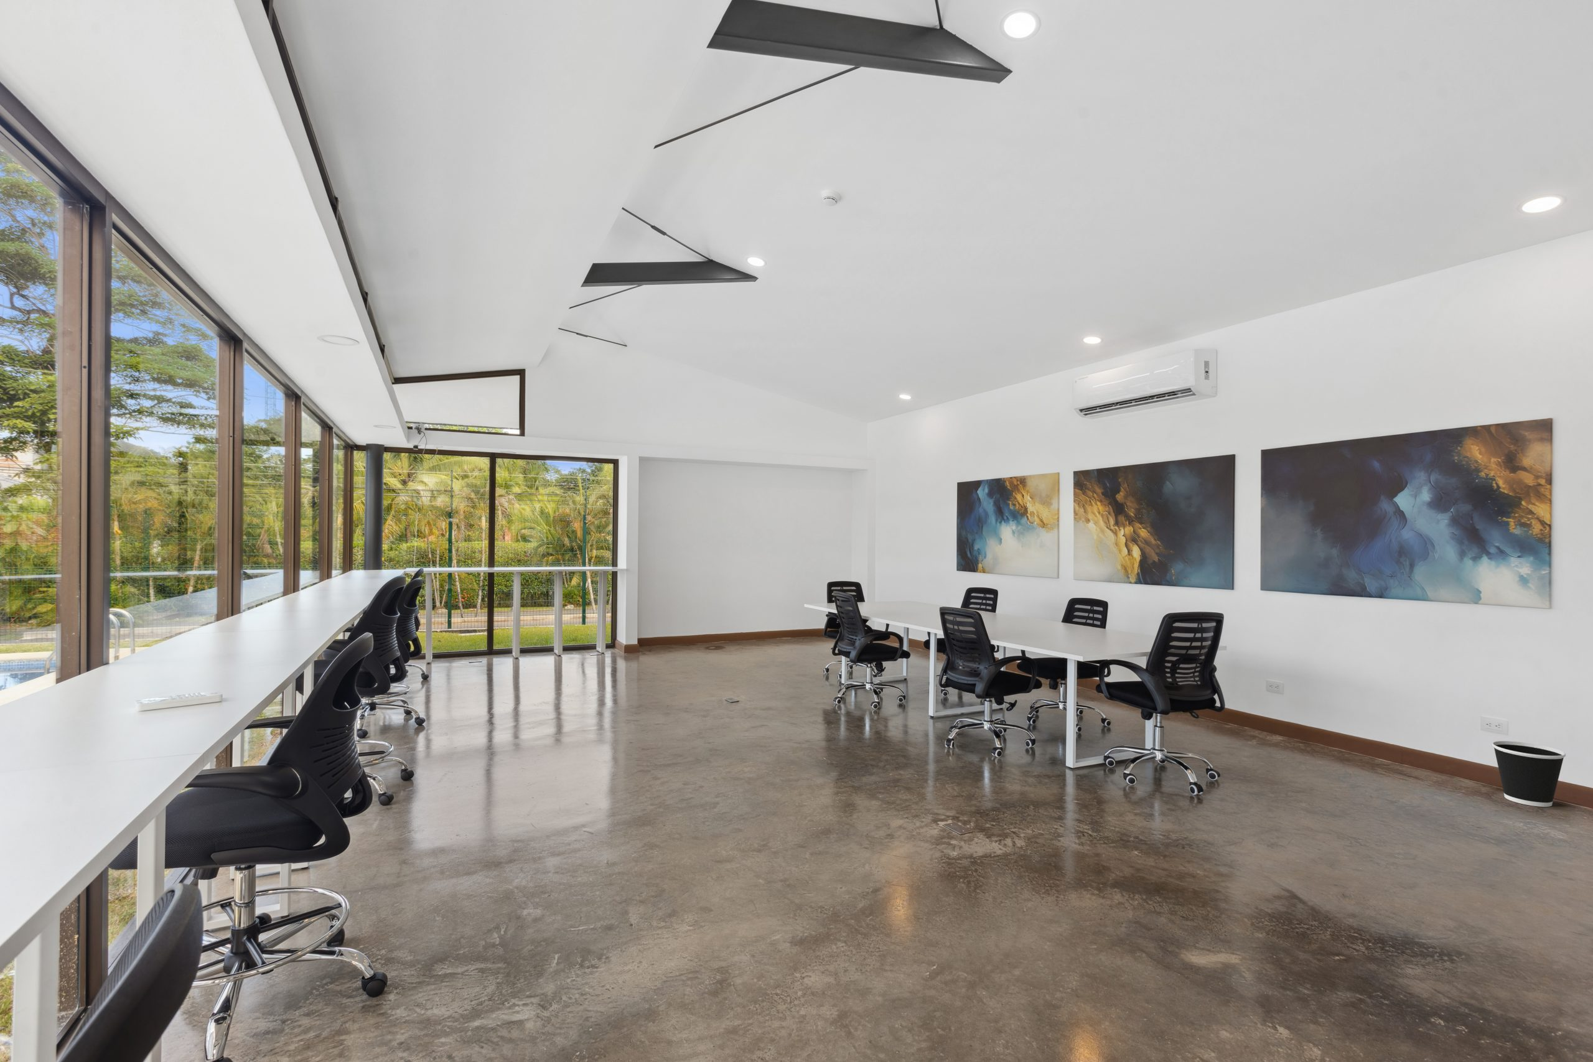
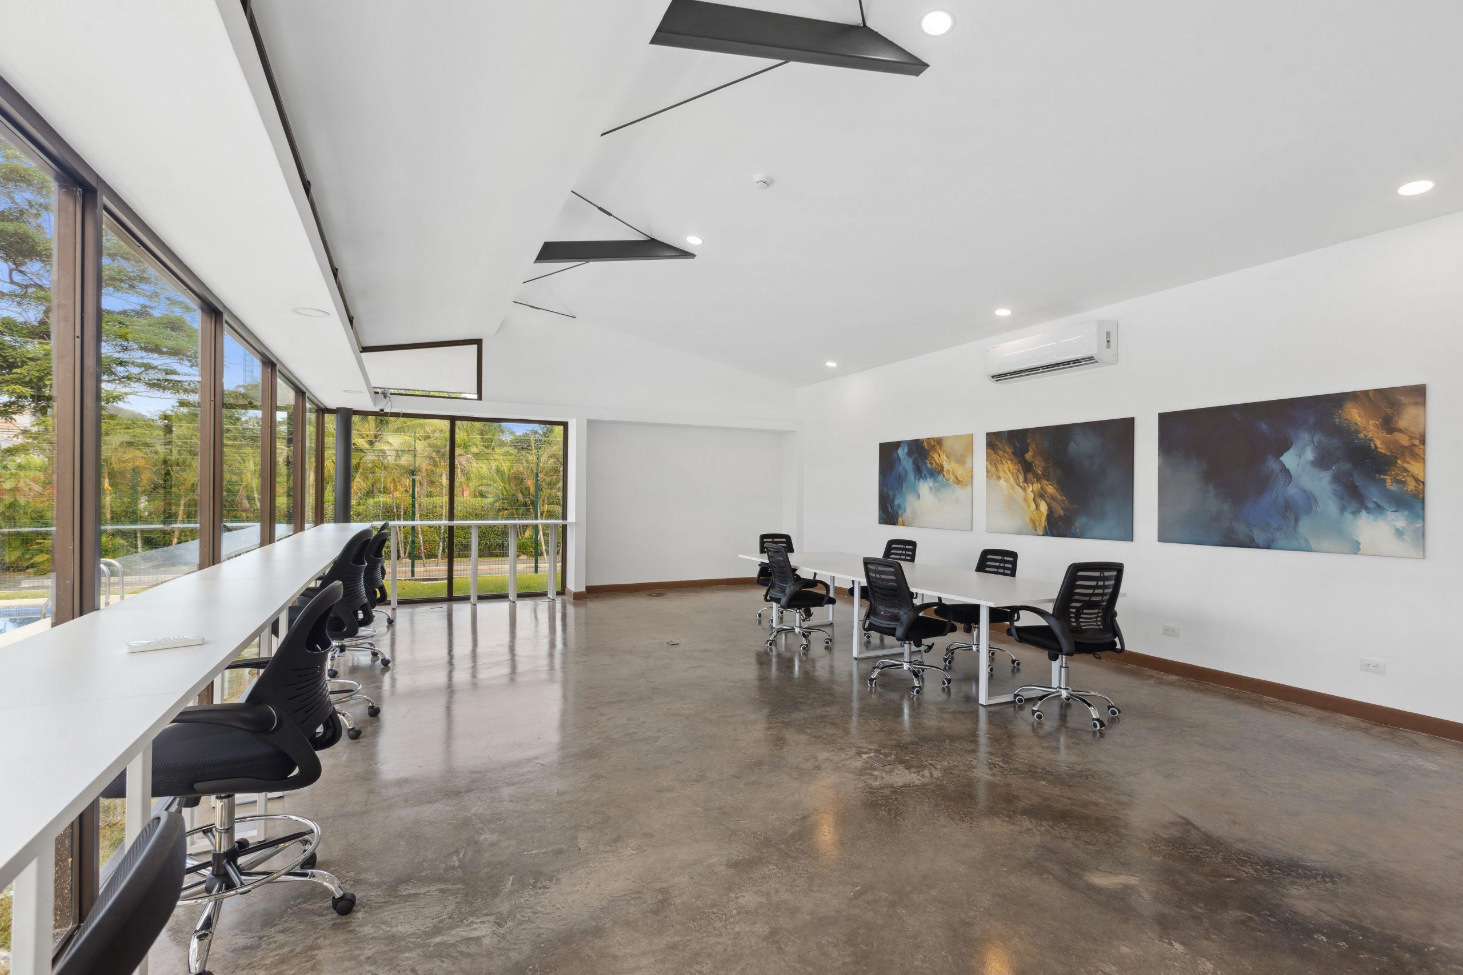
- wastebasket [1491,741,1566,807]
